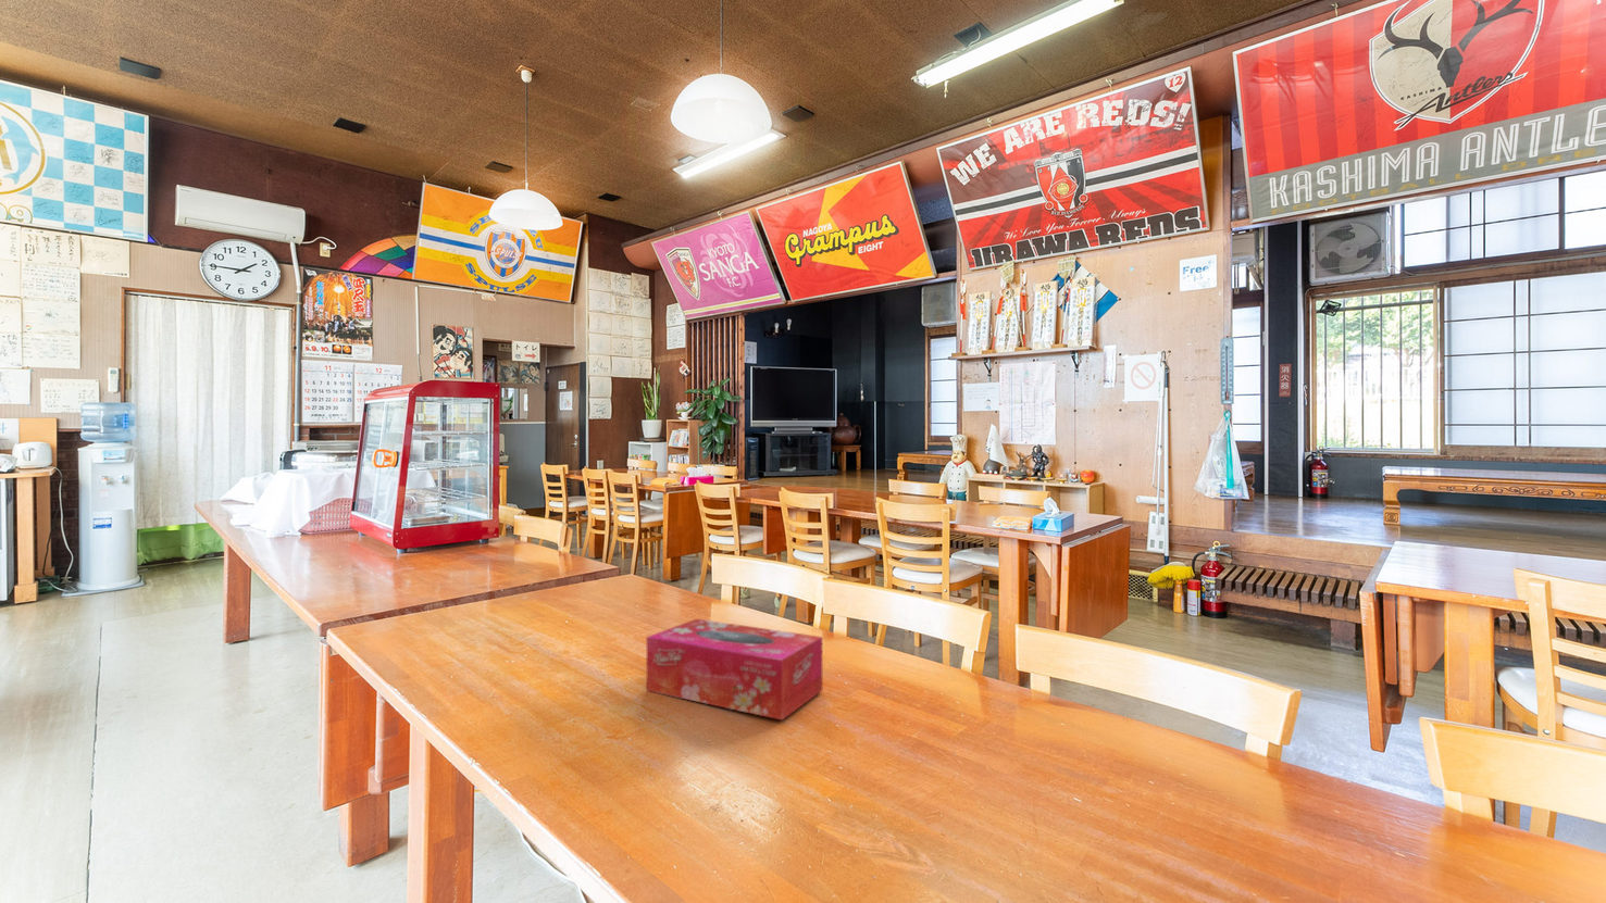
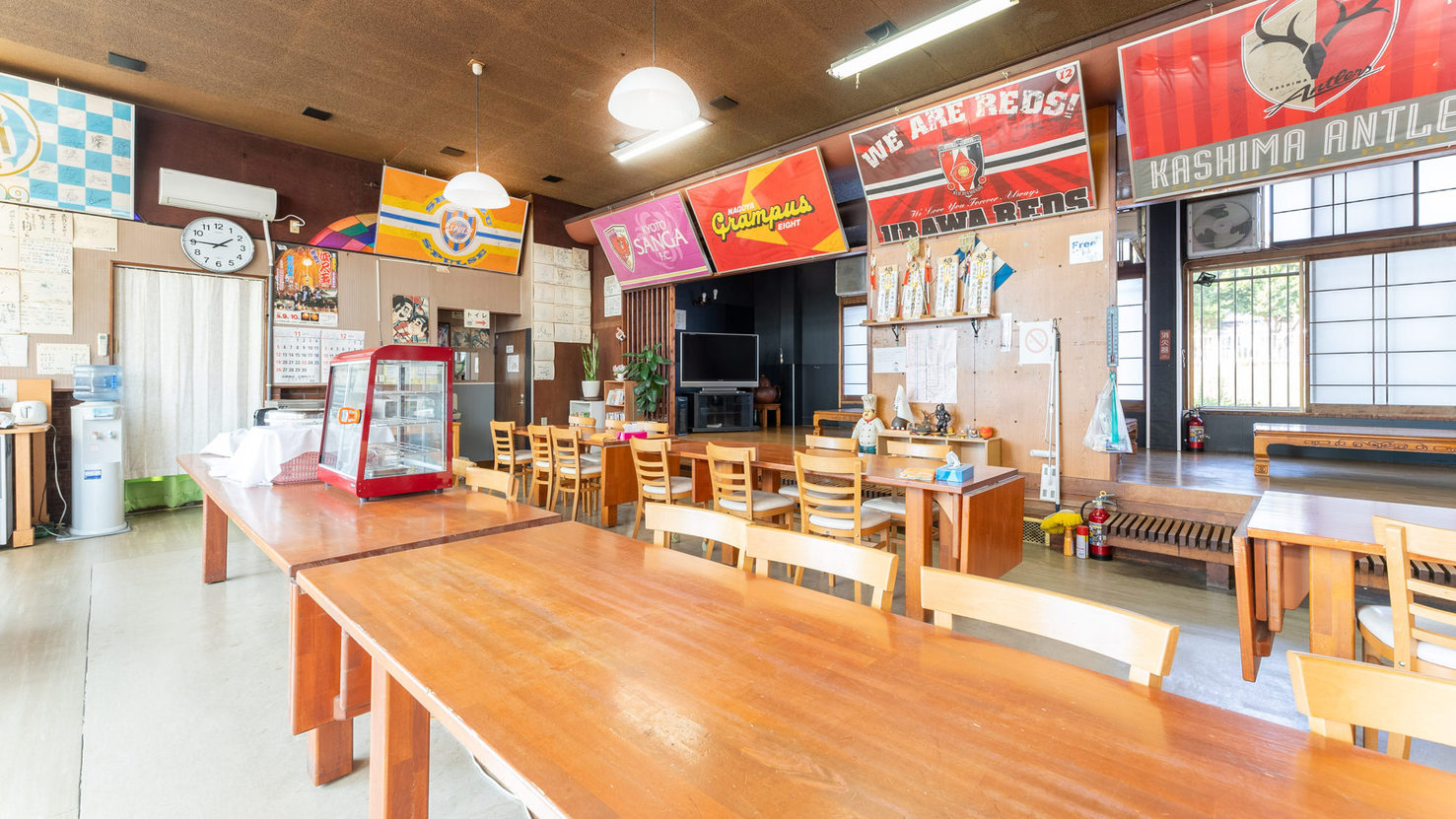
- tissue box [646,617,823,721]
